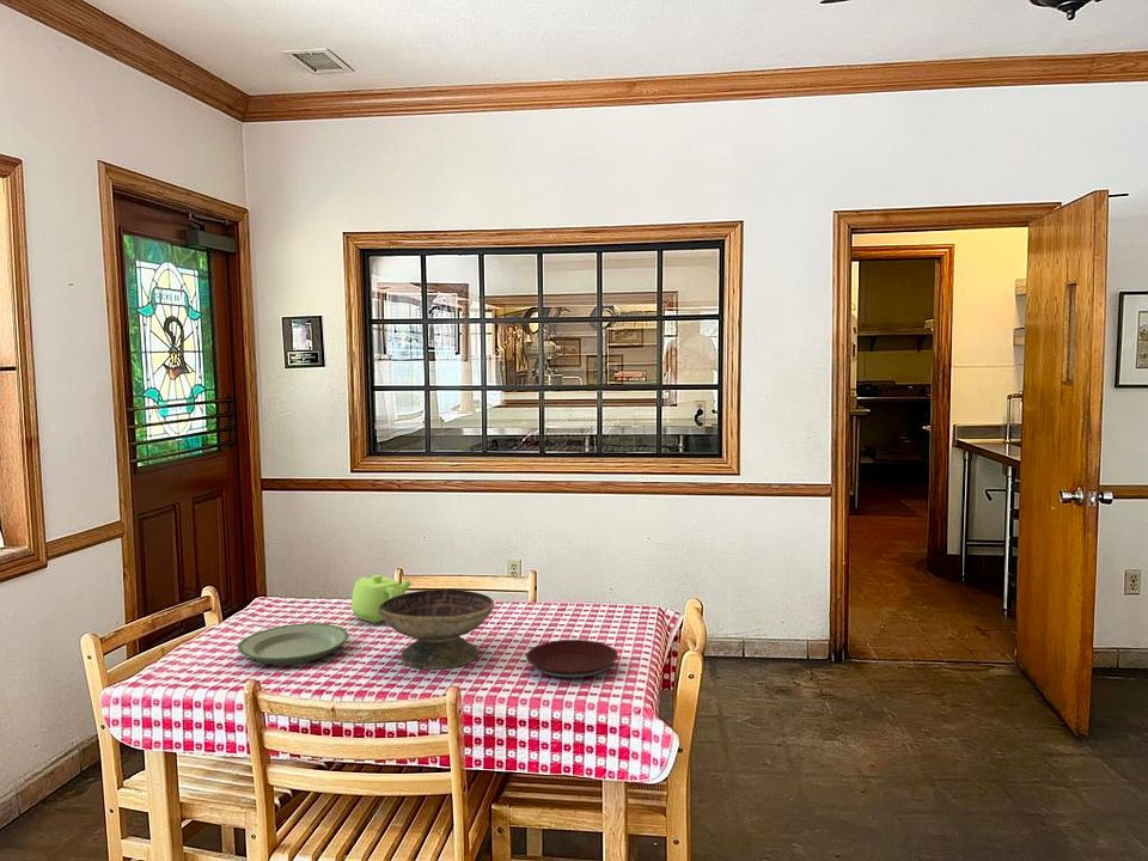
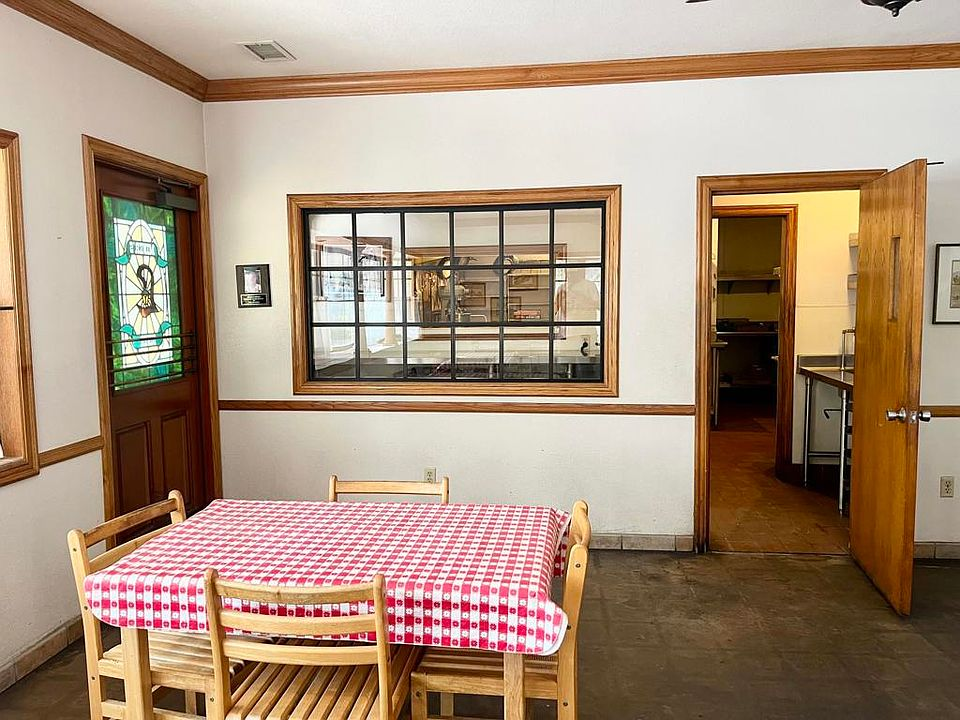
- plate [237,622,349,666]
- teapot [350,574,413,624]
- plate [525,639,619,680]
- decorative bowl [378,588,495,671]
